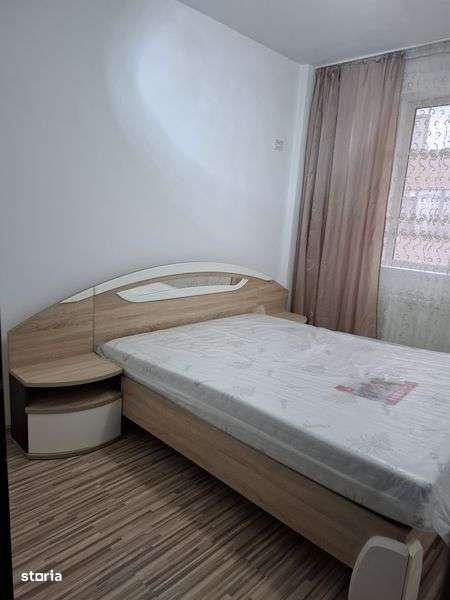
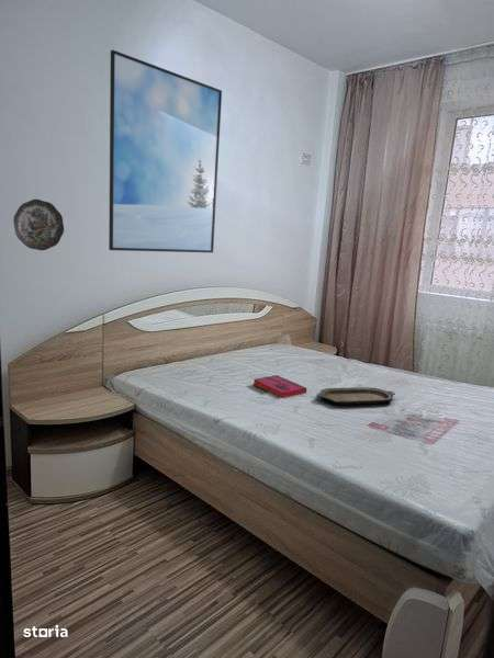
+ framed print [108,49,223,253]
+ hardback book [252,374,307,399]
+ decorative plate [12,198,65,251]
+ serving tray [316,386,396,406]
